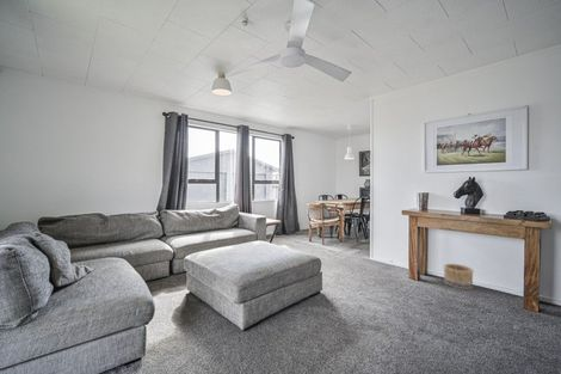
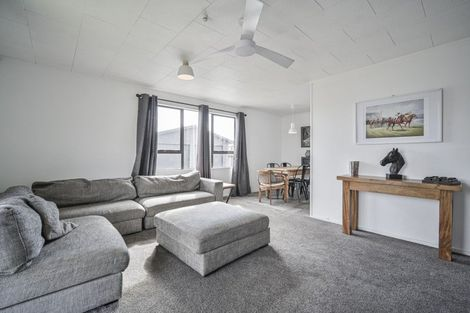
- basket [443,263,475,290]
